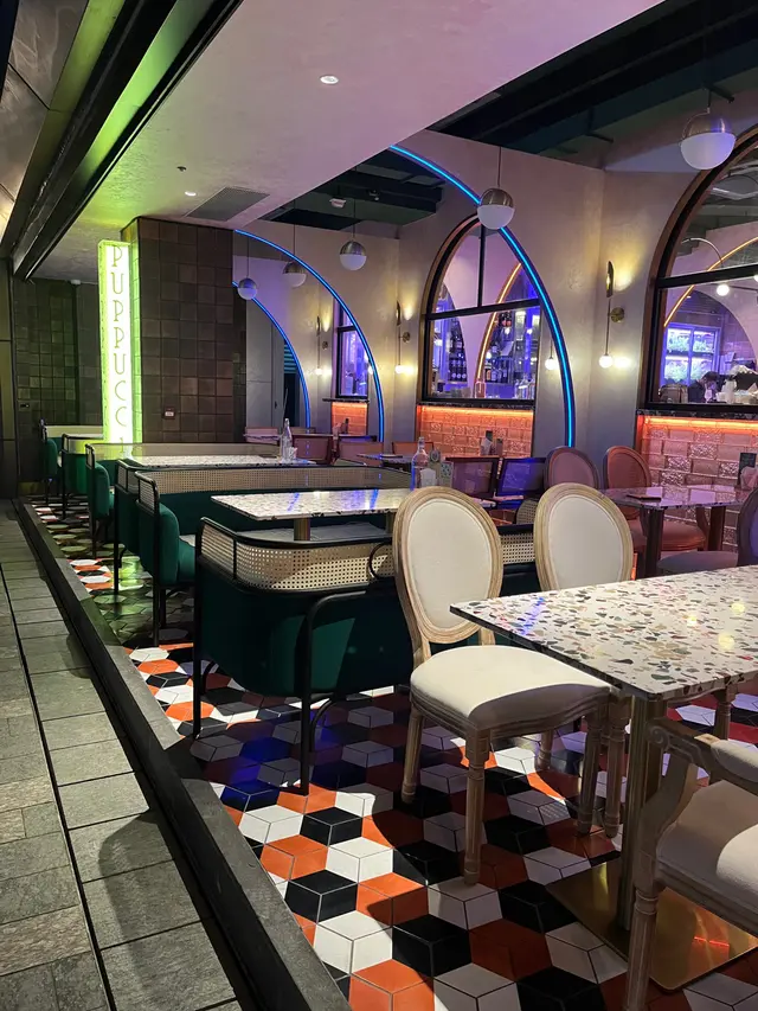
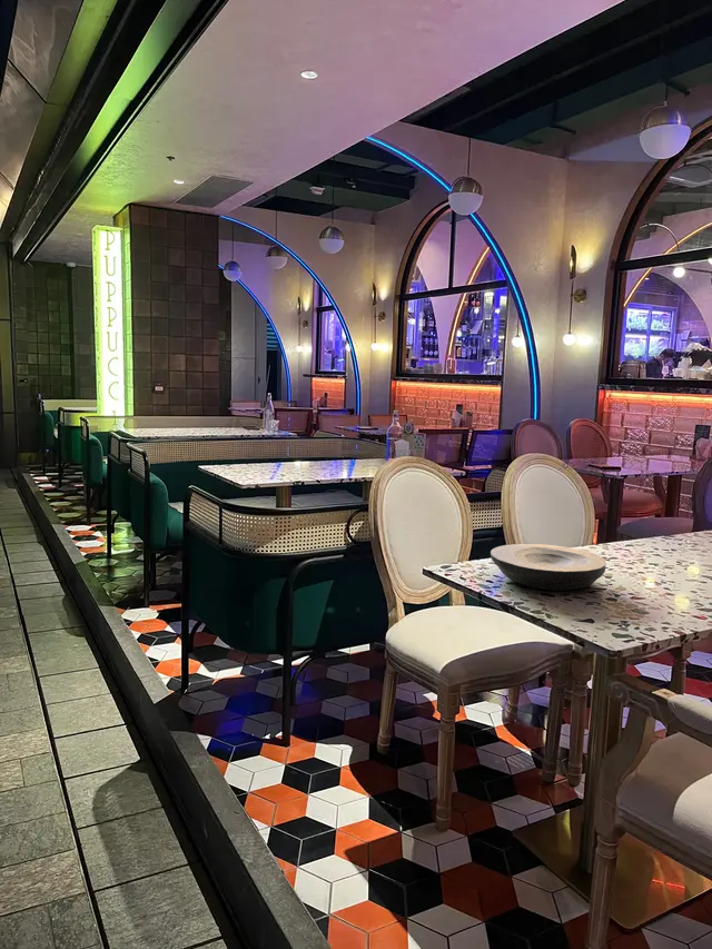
+ plate [490,543,607,592]
